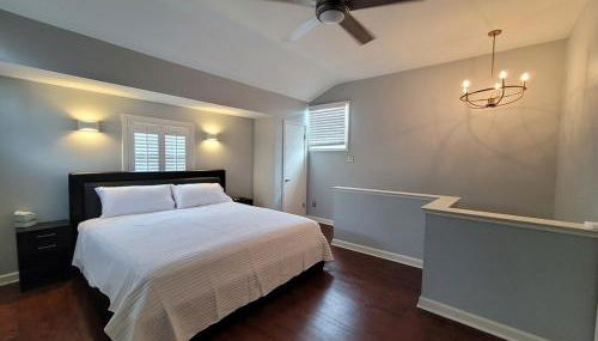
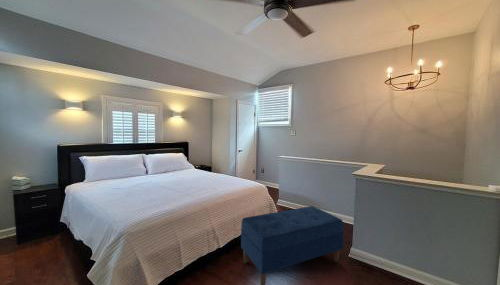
+ bench [240,205,344,285]
